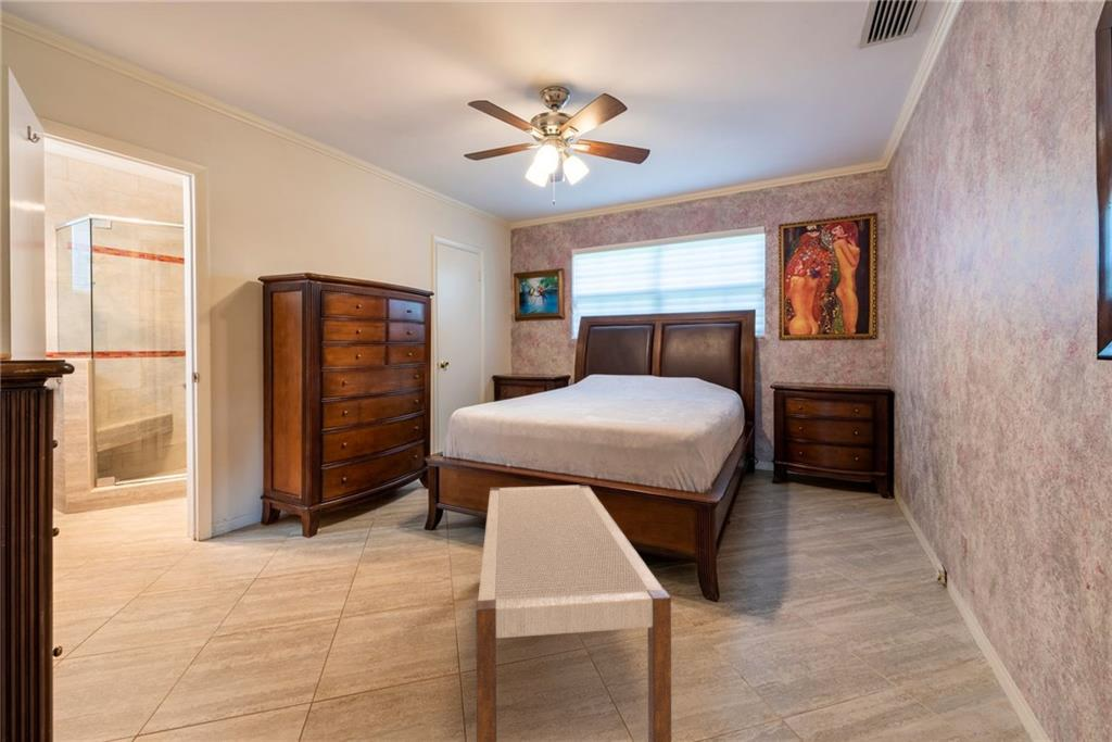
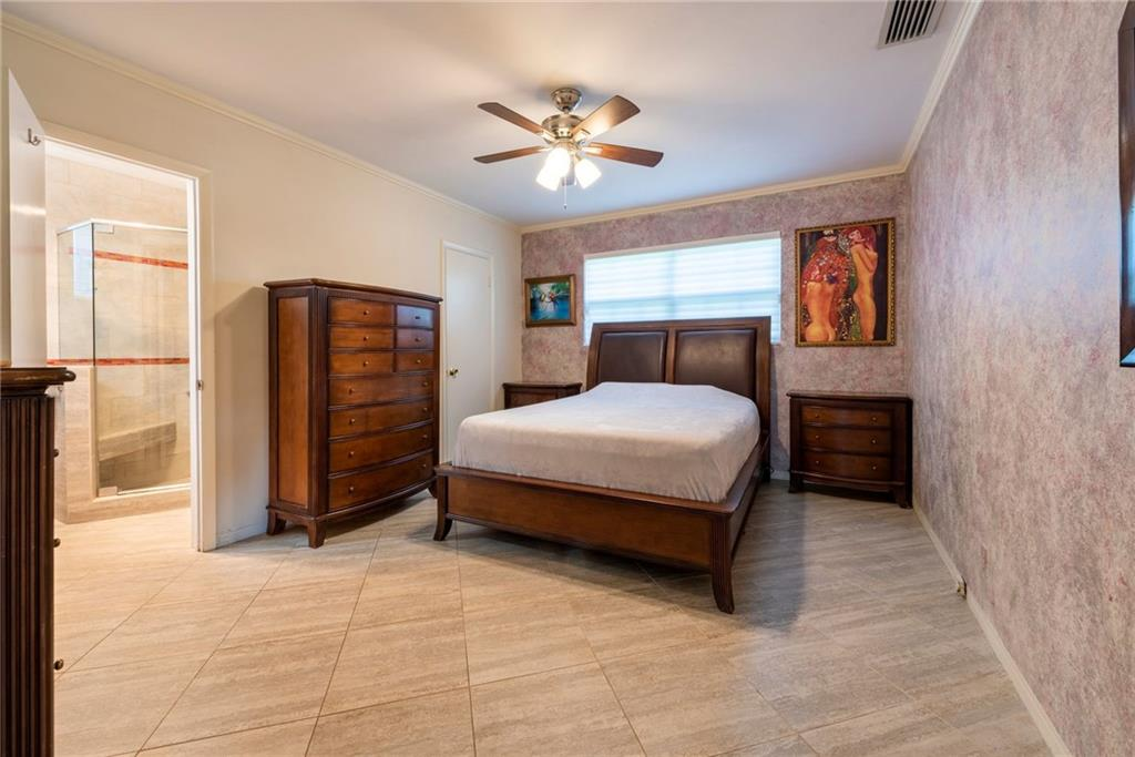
- bench [475,483,672,742]
